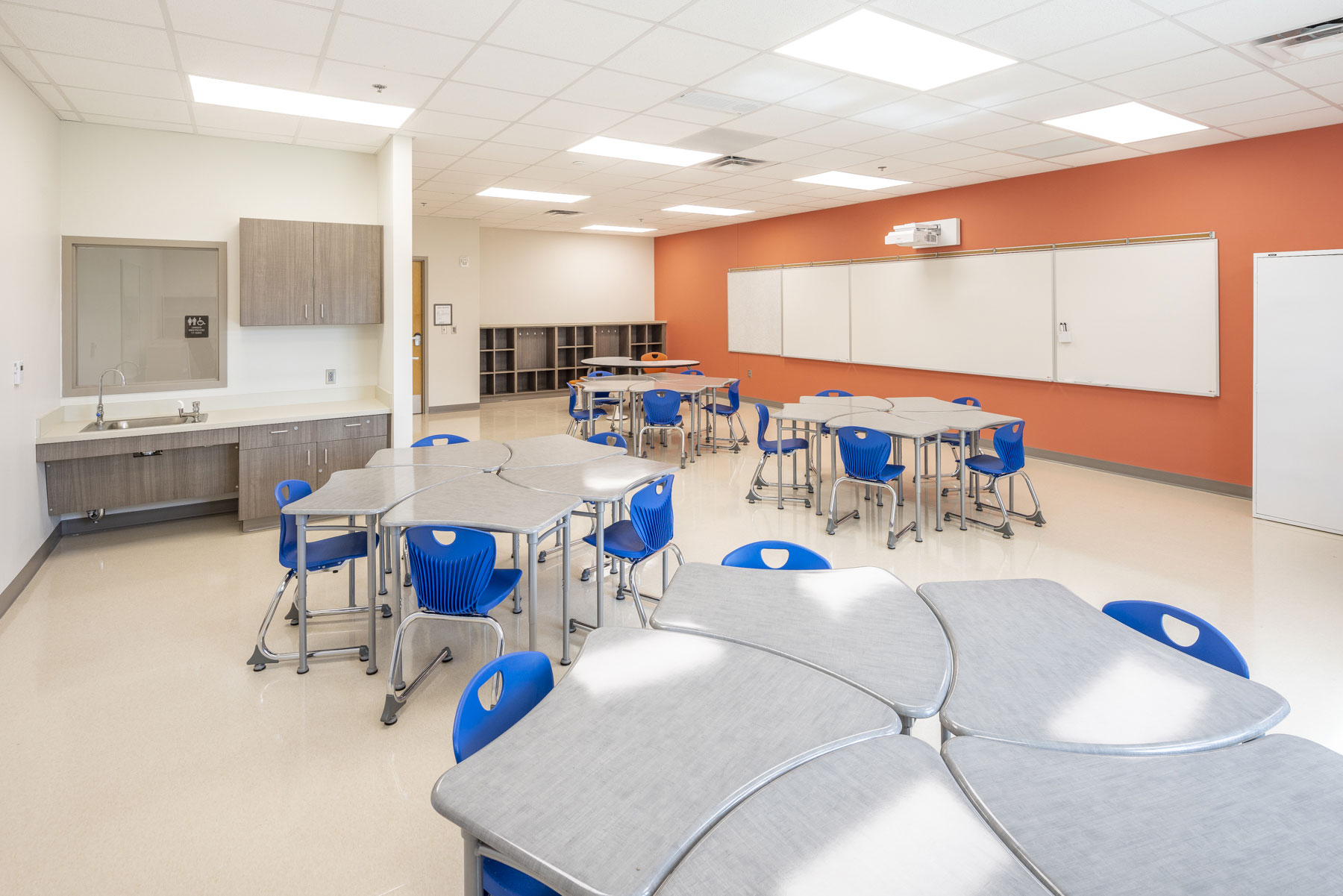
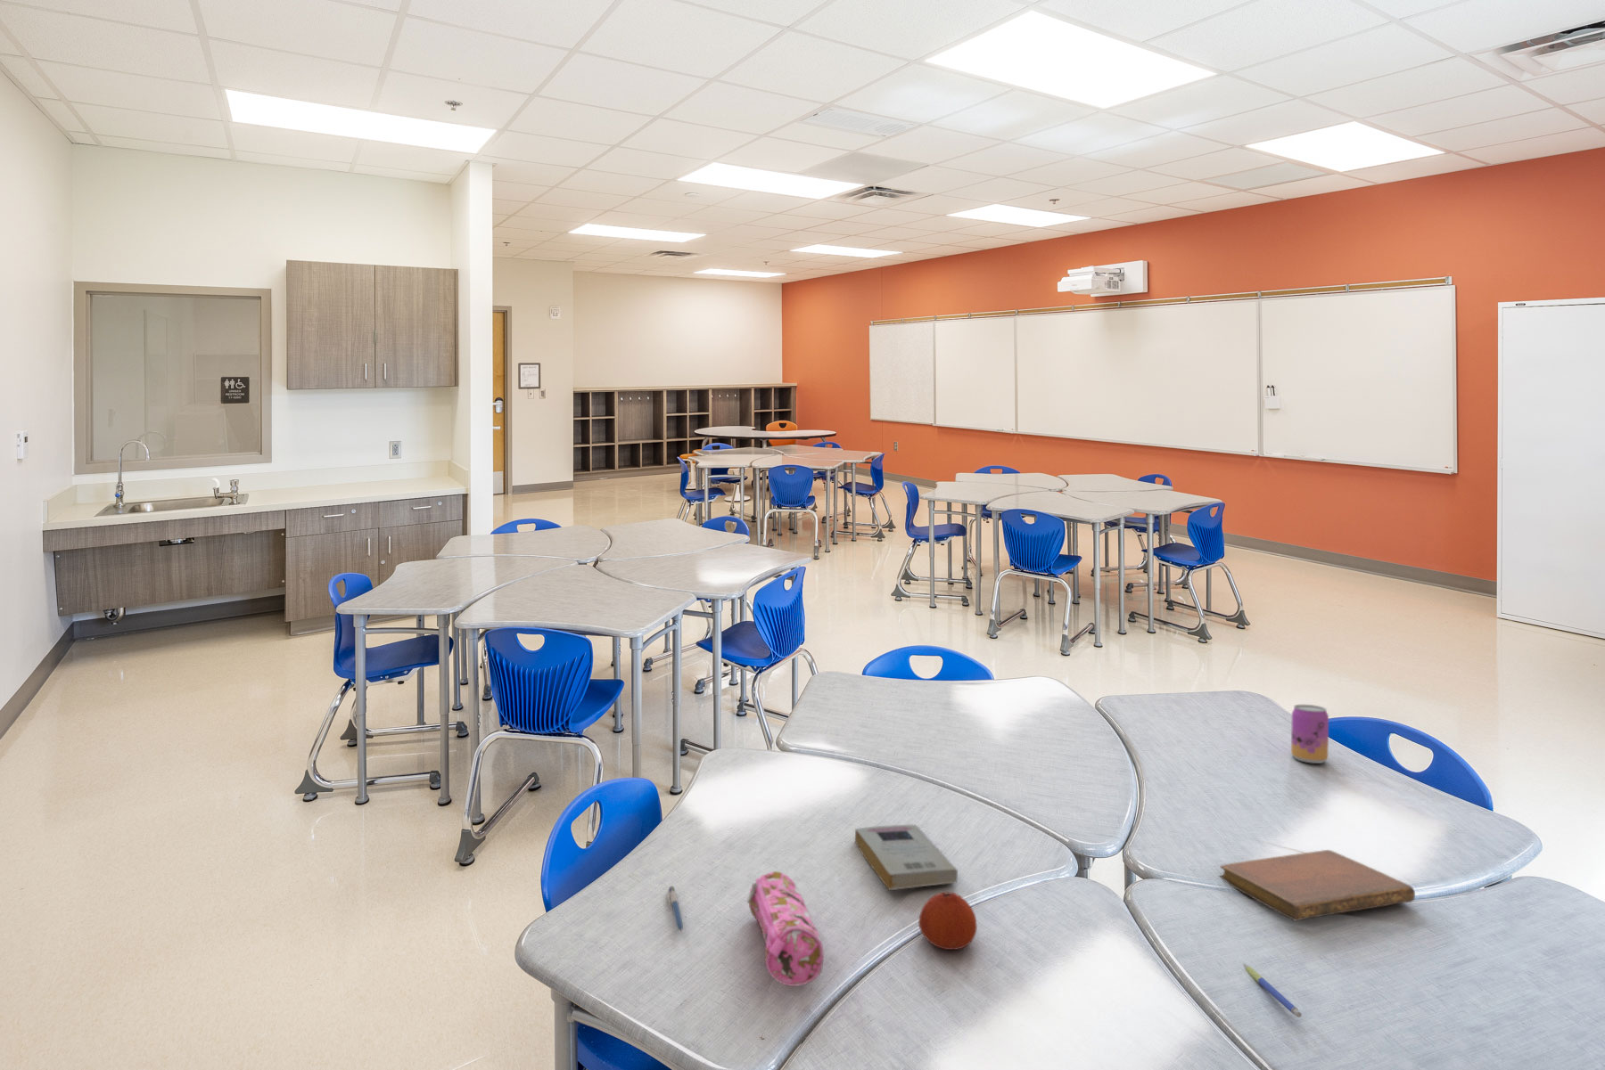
+ book [854,824,958,891]
+ pen [1242,963,1303,1019]
+ pencil case [746,871,825,988]
+ notebook [1218,849,1416,922]
+ fruit [918,891,978,951]
+ pen [666,885,684,931]
+ beverage can [1291,703,1329,764]
